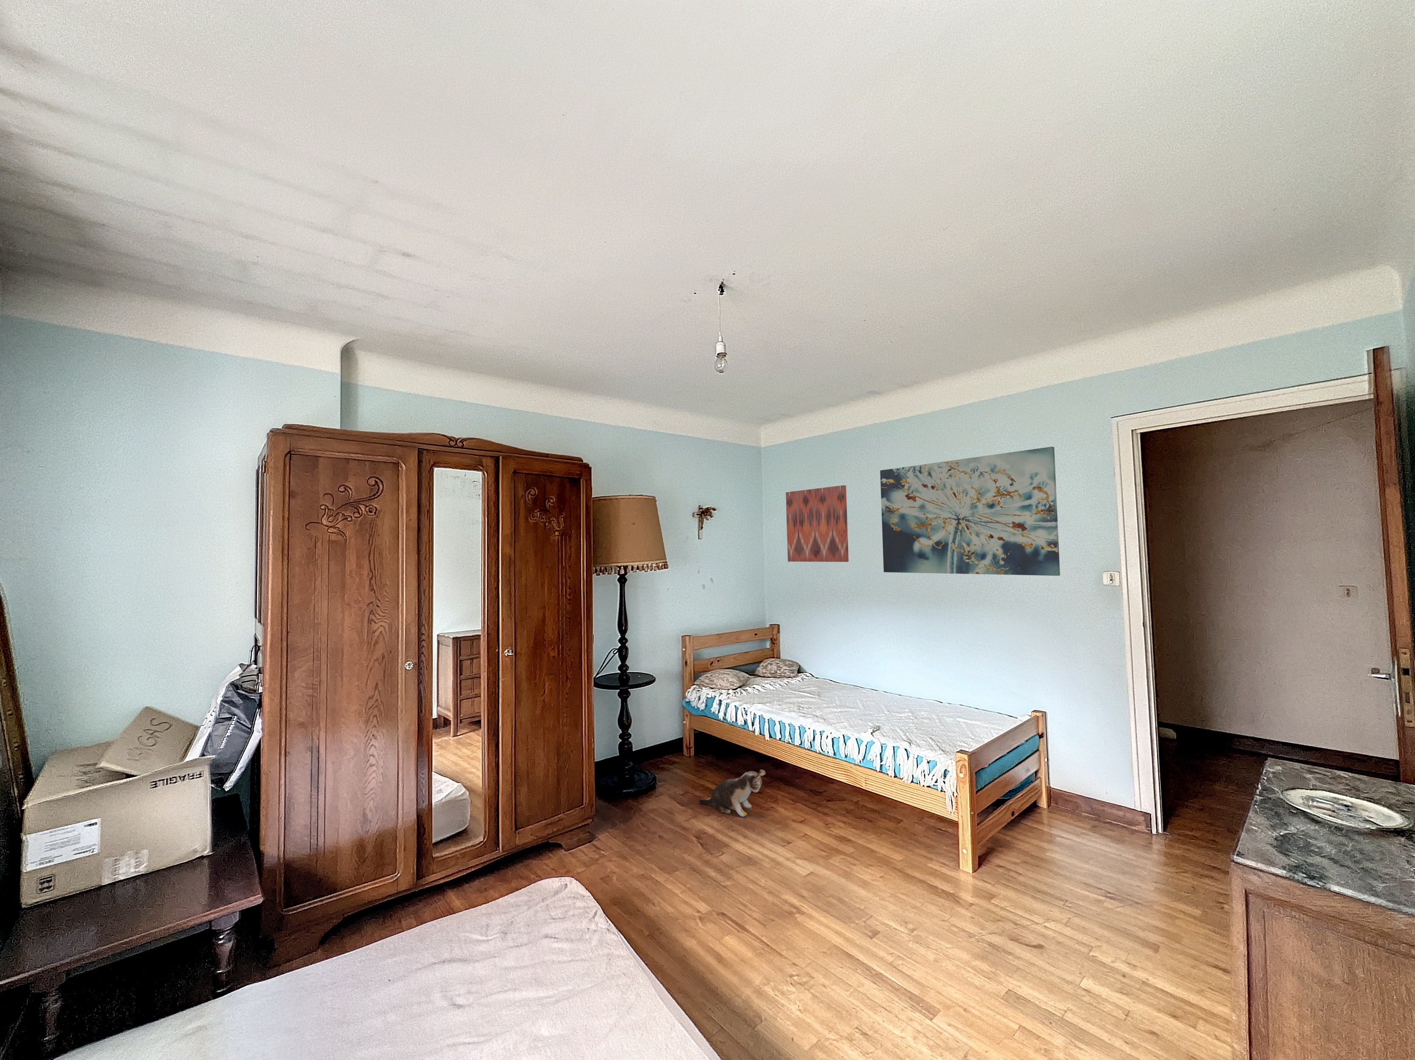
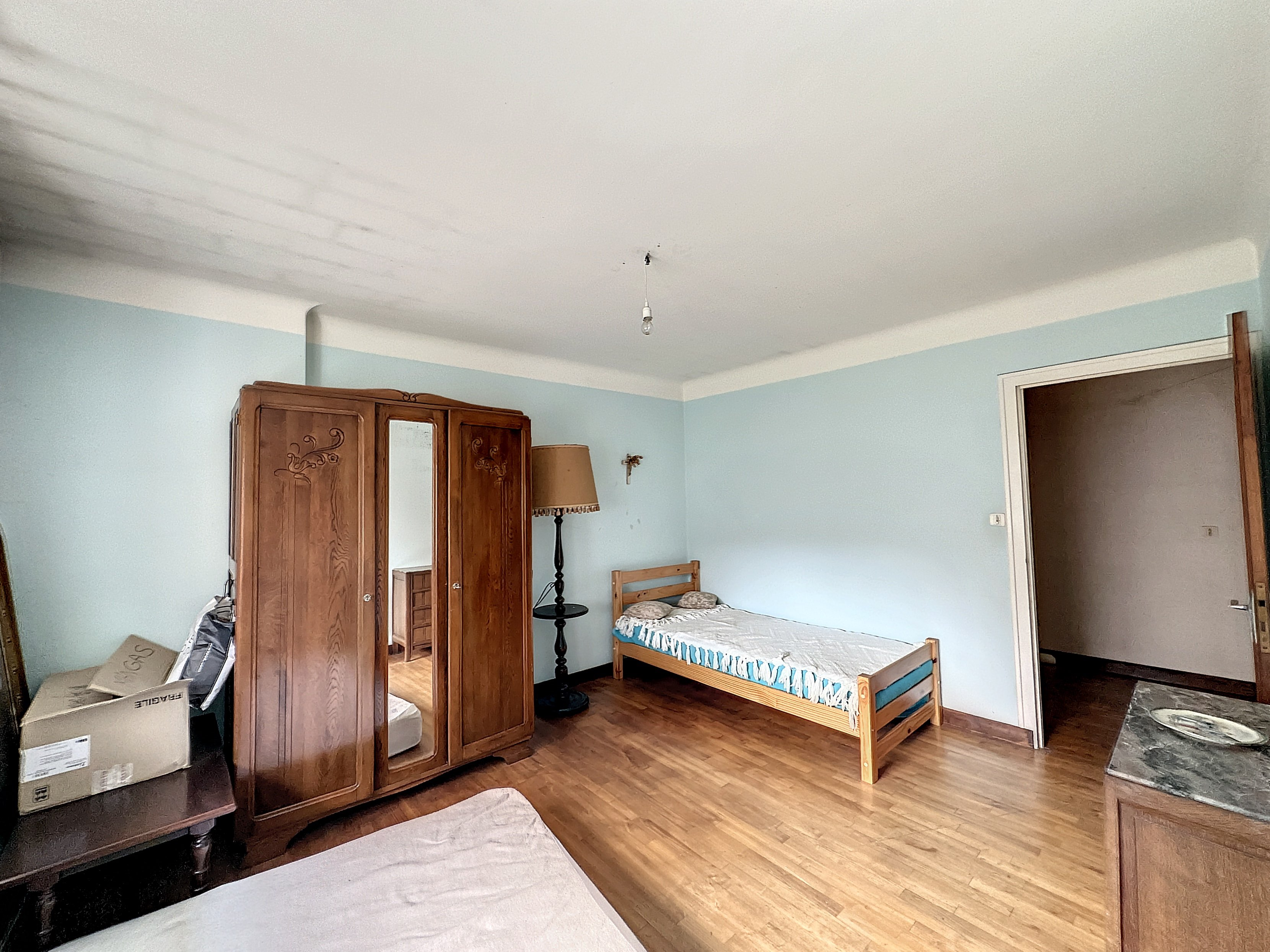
- wall art [880,446,1061,577]
- plush toy [699,769,765,817]
- wall art [785,484,849,562]
